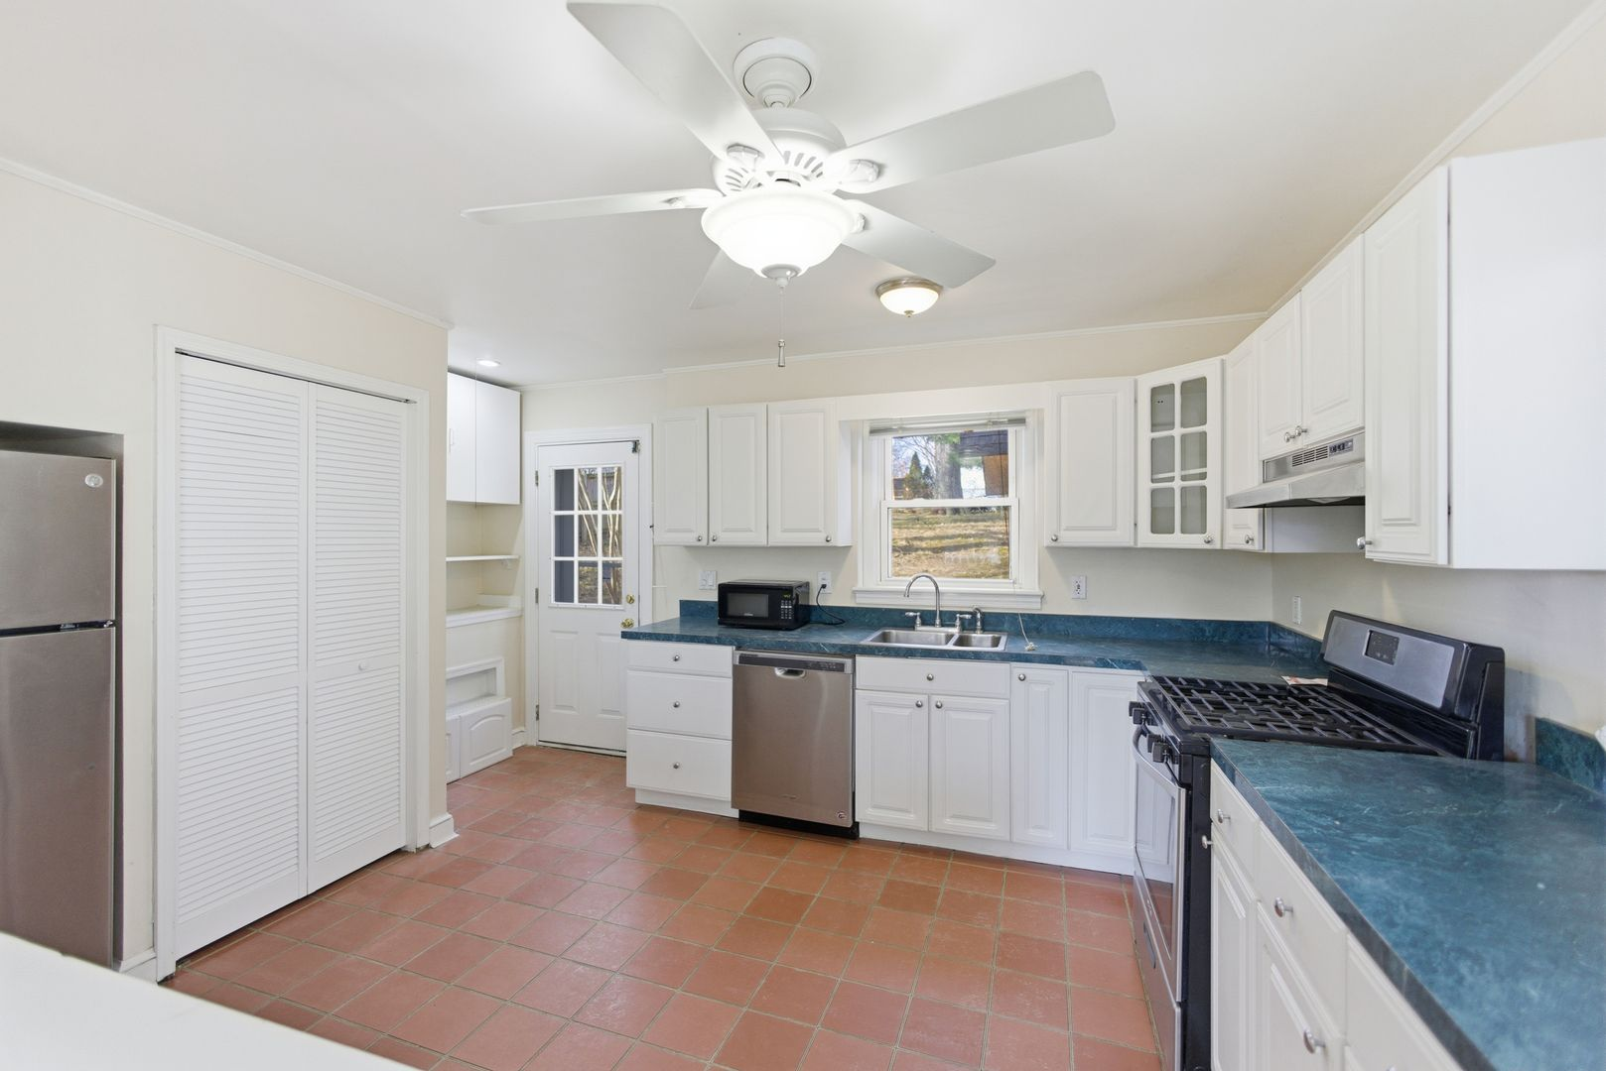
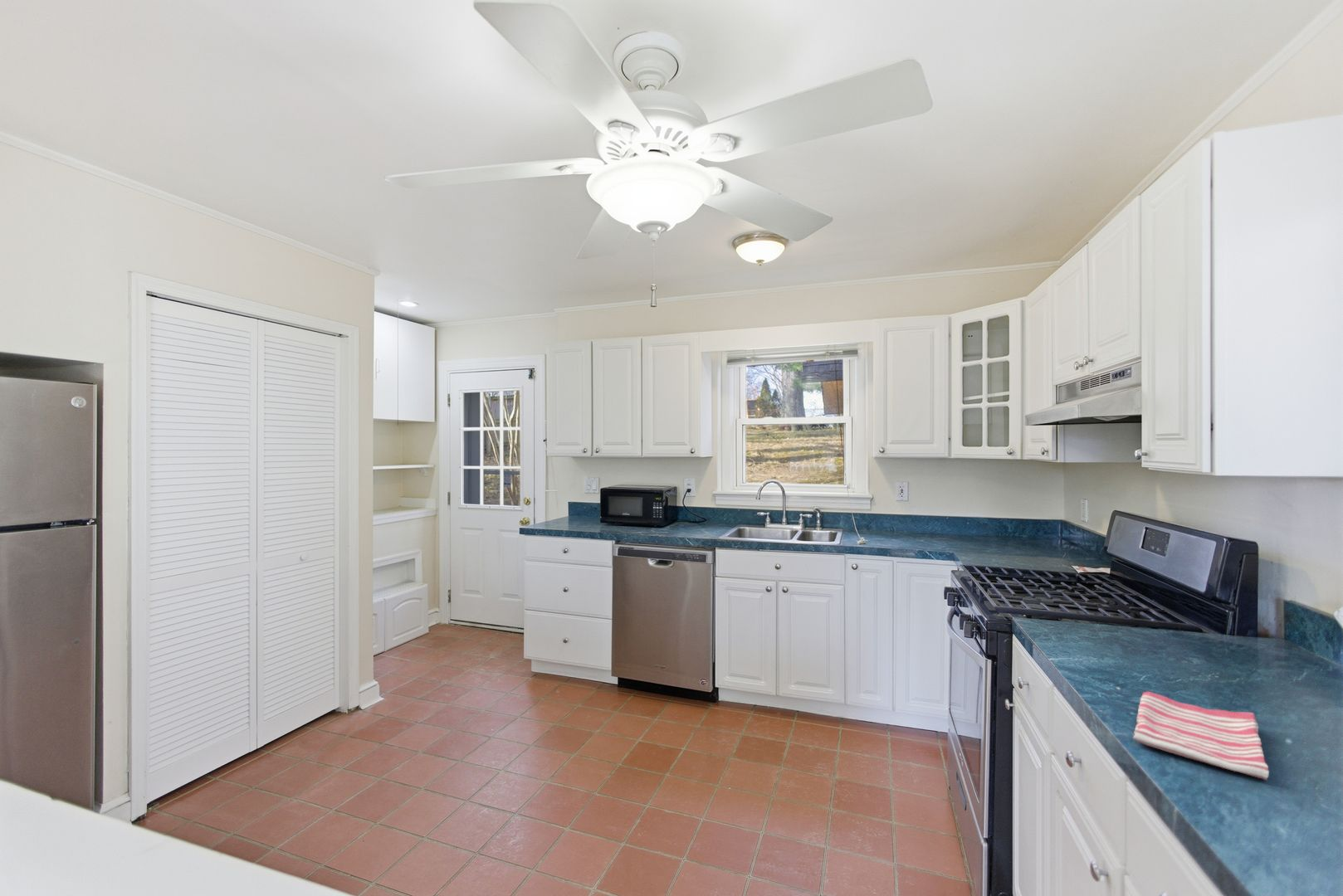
+ dish towel [1132,691,1270,781]
